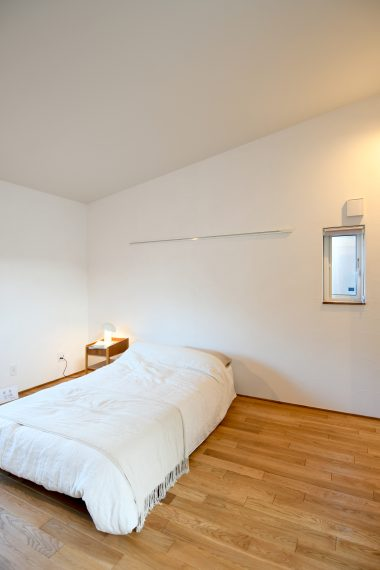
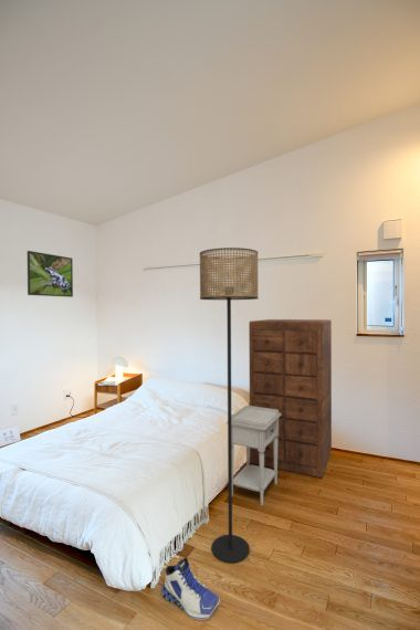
+ sneaker [160,557,221,621]
+ dresser [248,318,333,479]
+ nightstand [225,405,281,506]
+ floor lamp [199,246,260,564]
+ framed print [27,250,74,298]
